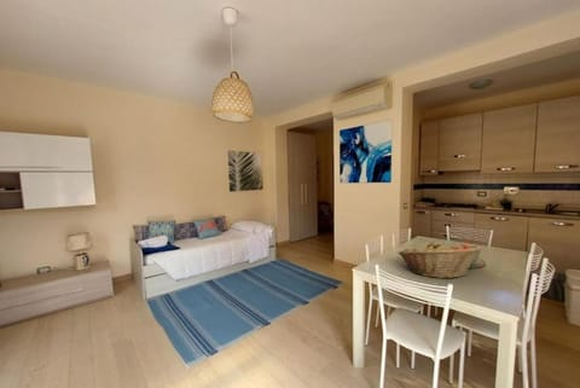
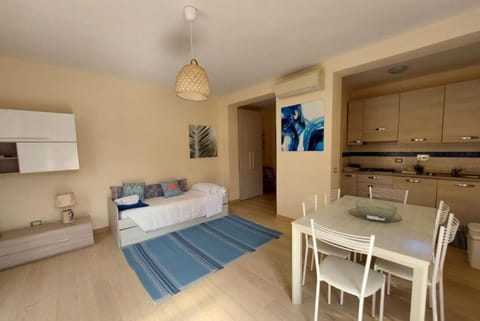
- fruit basket [396,241,483,279]
